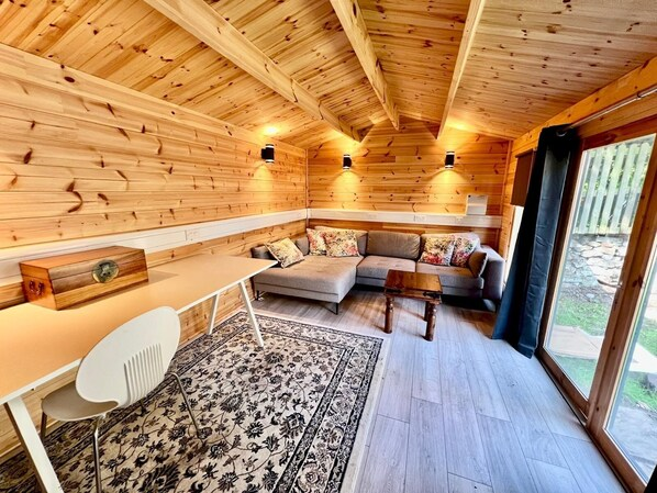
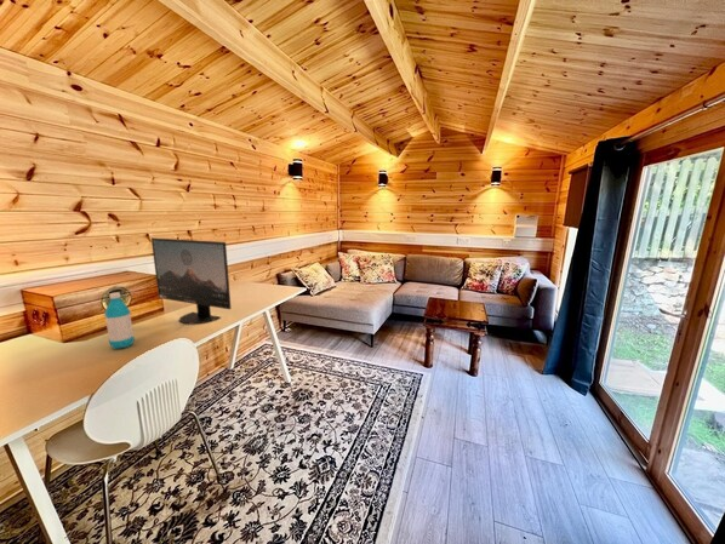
+ monitor [150,236,232,325]
+ water bottle [103,292,136,350]
